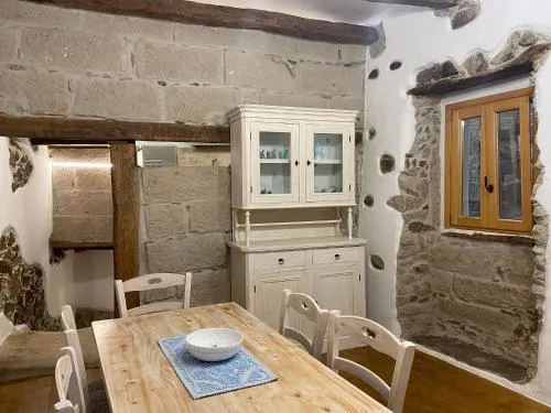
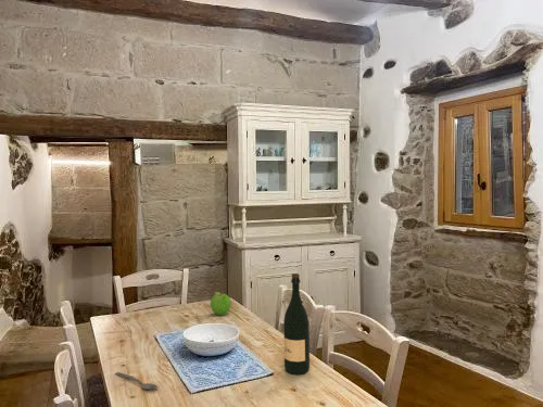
+ fruit [210,291,232,317]
+ spoon [114,371,159,391]
+ wine bottle [282,272,311,376]
